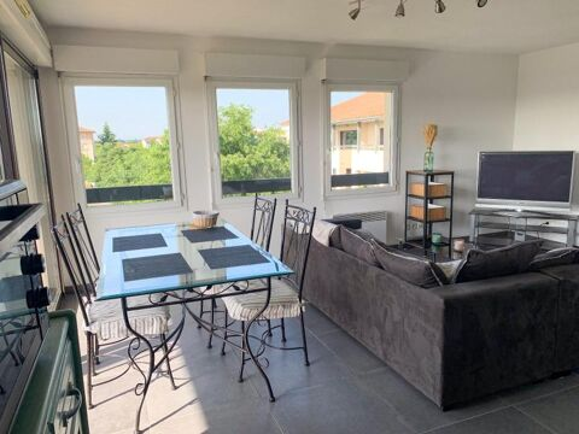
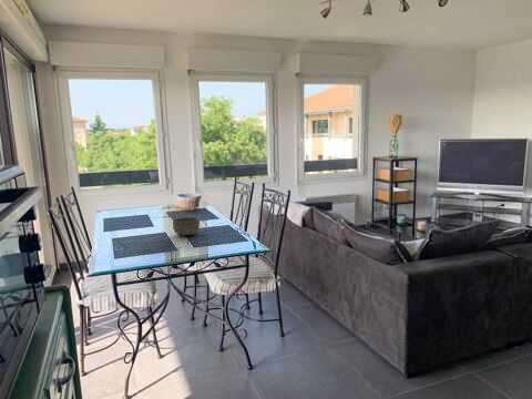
+ bowl [172,216,201,237]
